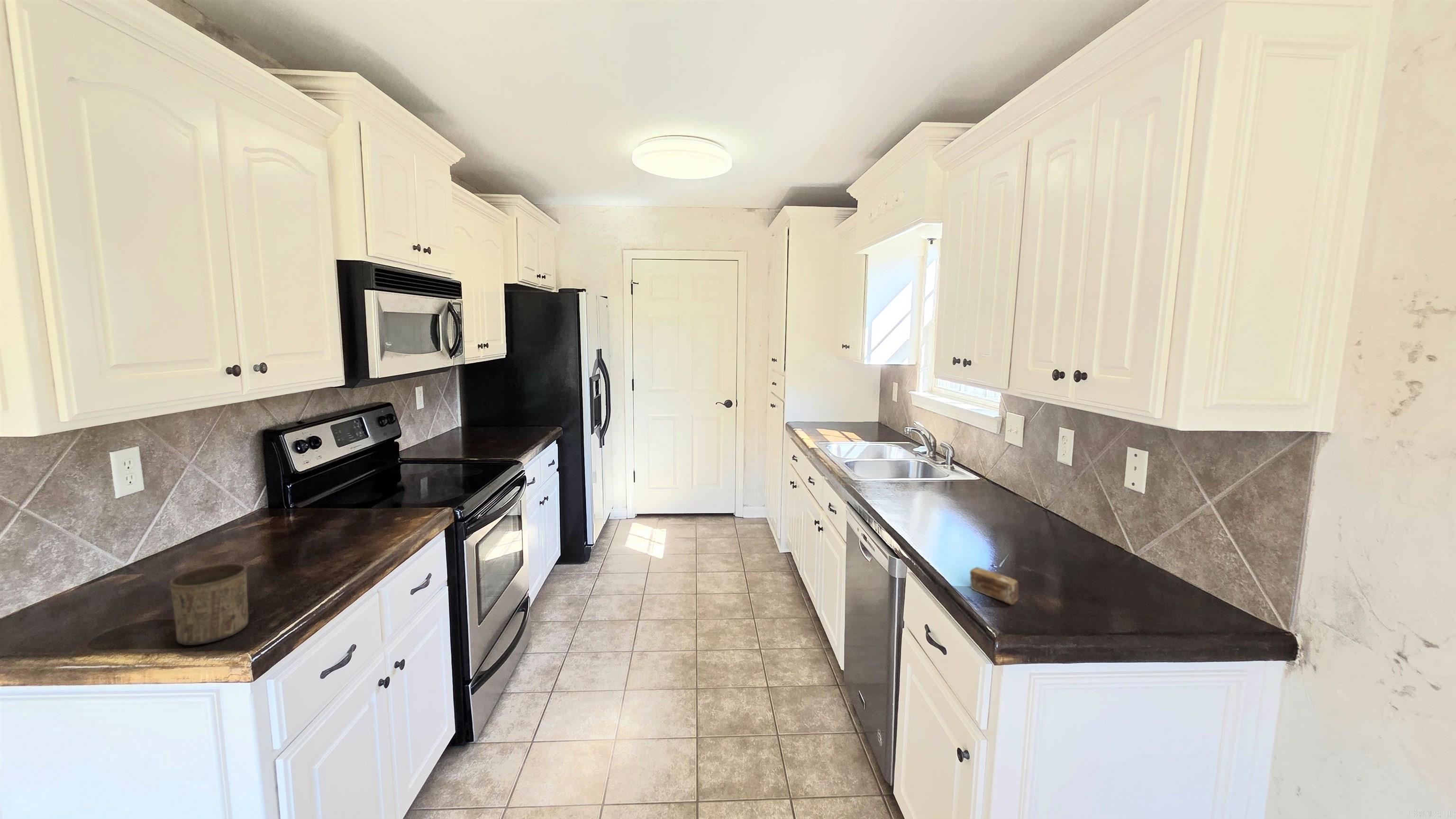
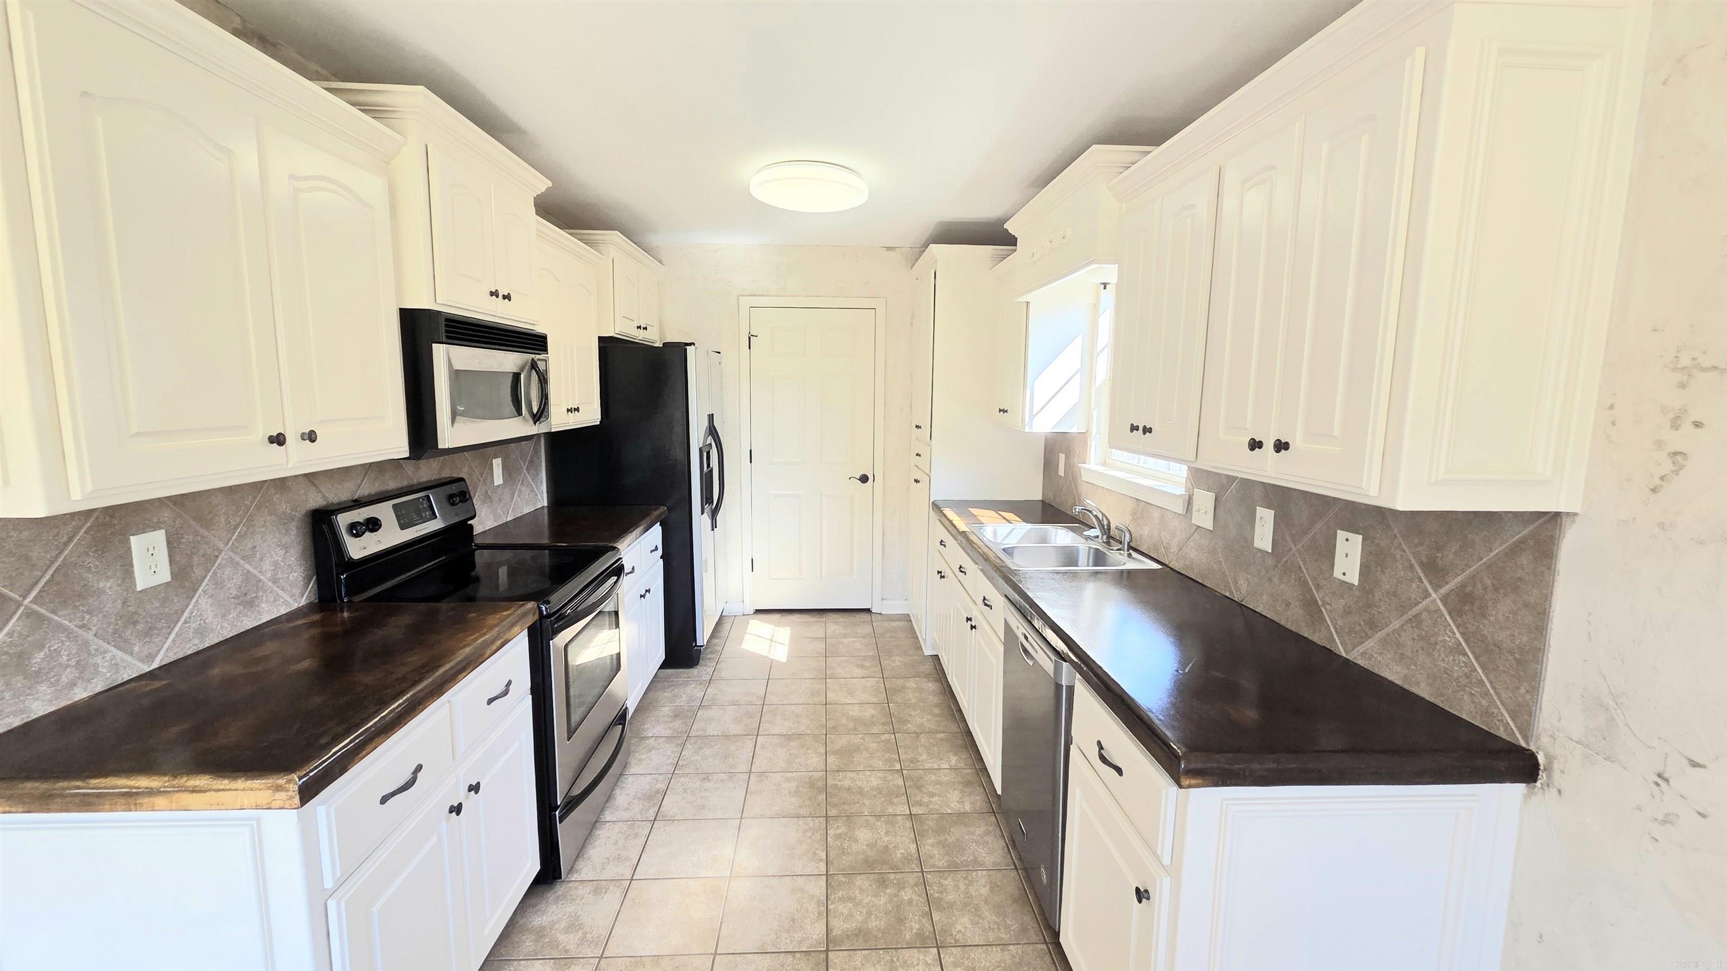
- soap bar [969,567,1019,605]
- cup [169,563,248,646]
